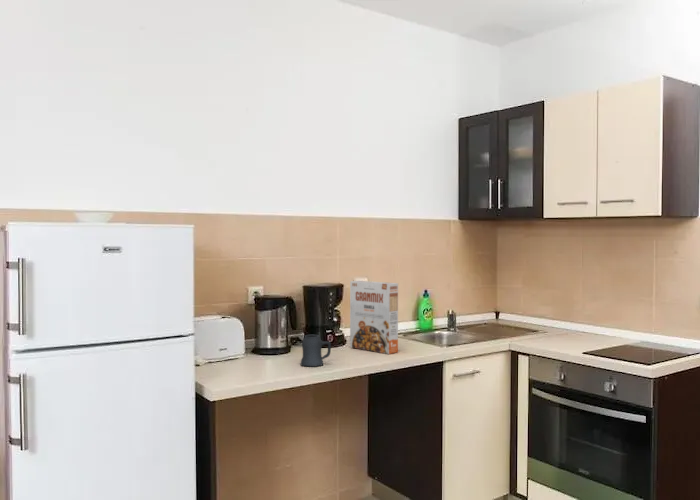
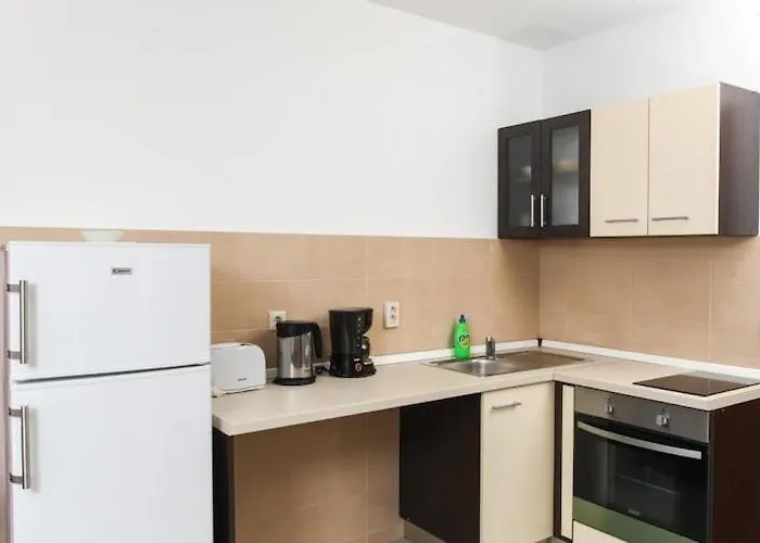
- mug [299,334,332,368]
- cereal box [349,280,399,355]
